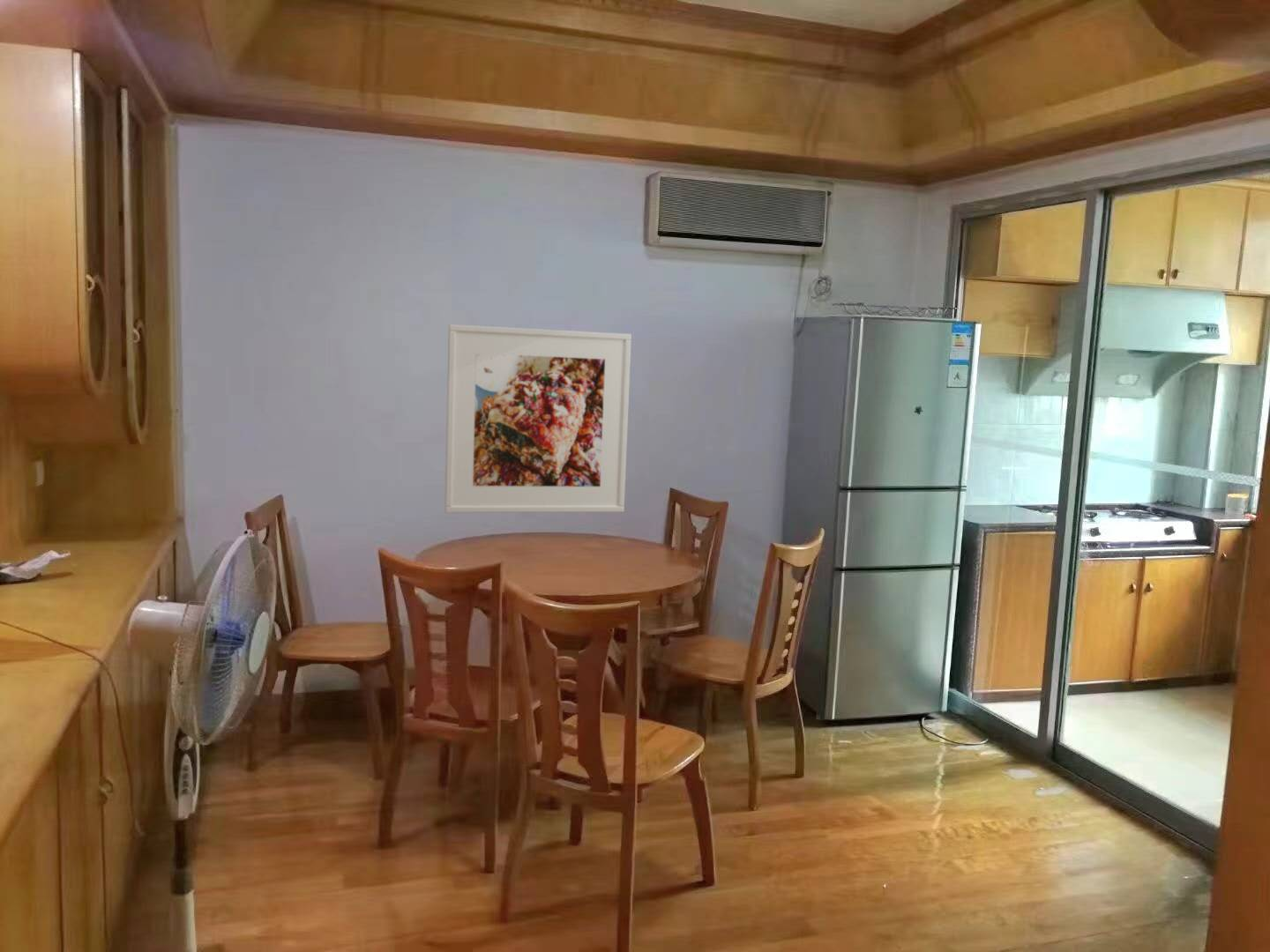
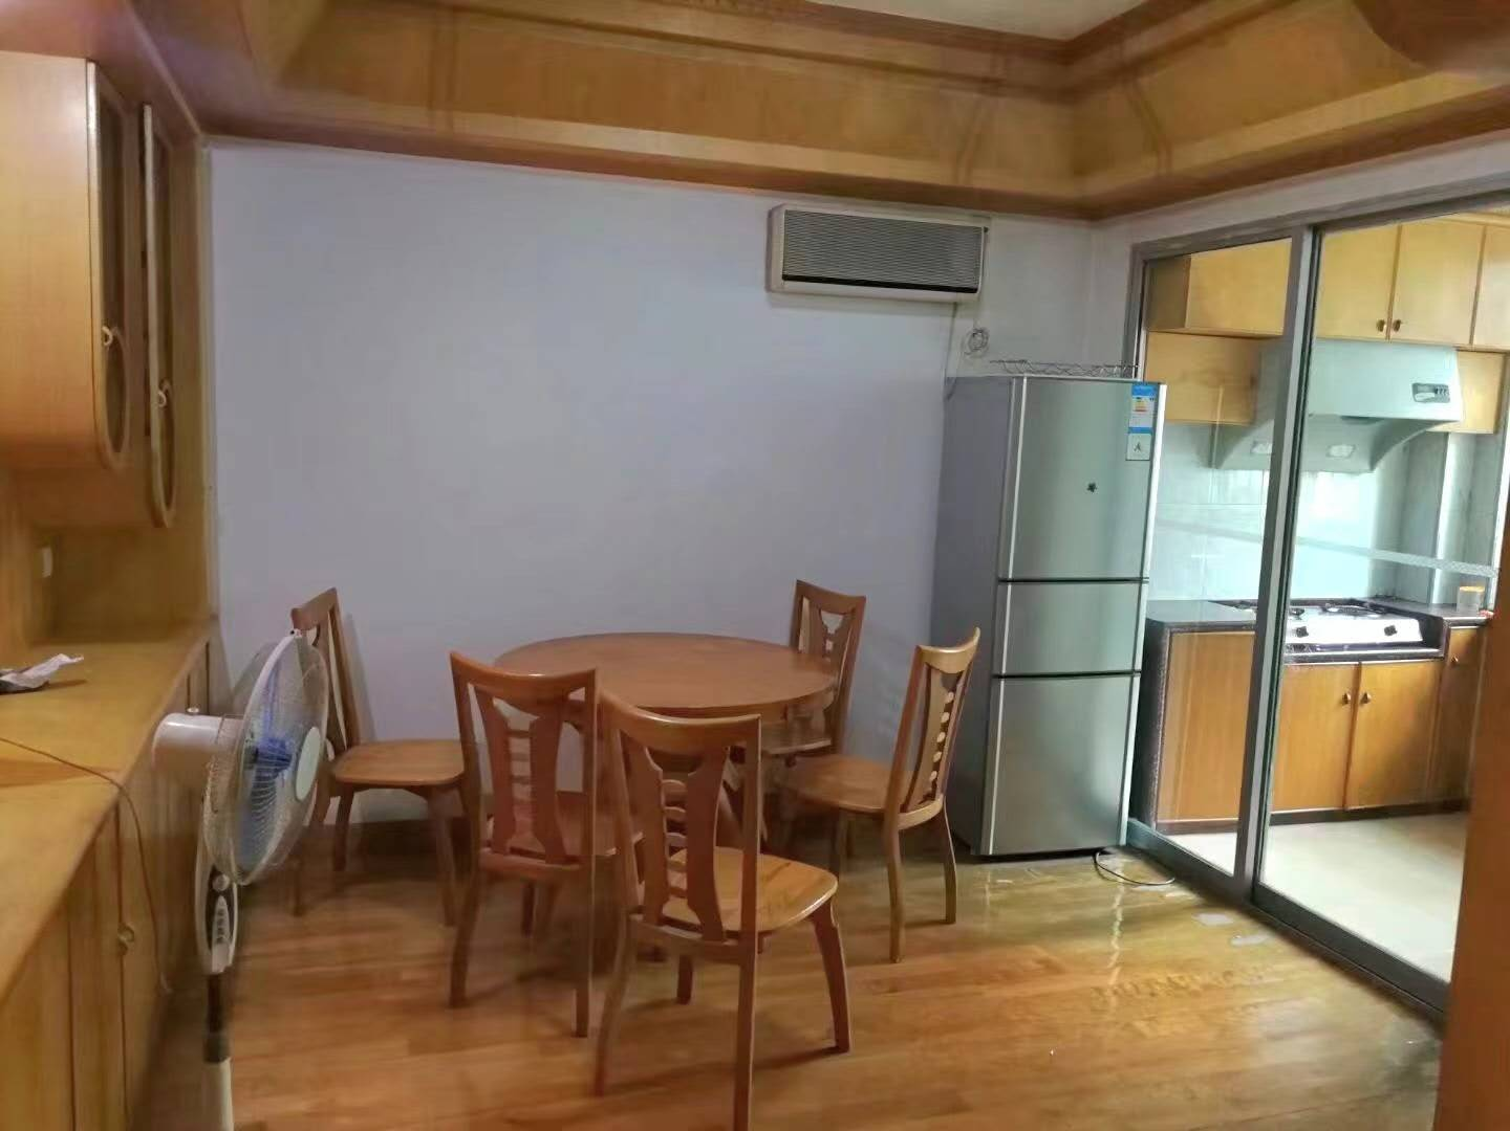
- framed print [444,324,632,514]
